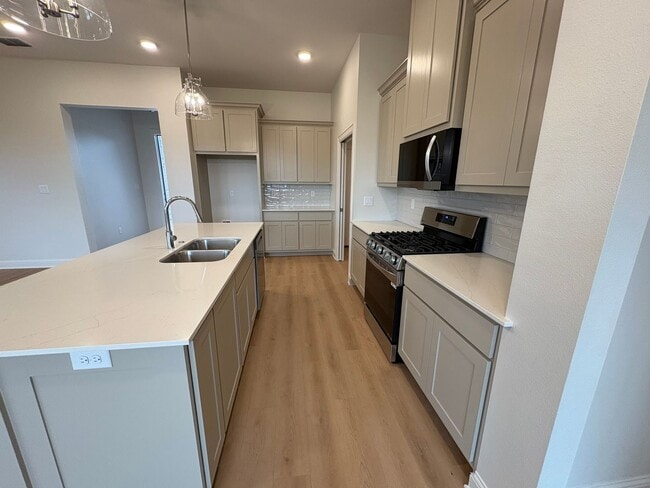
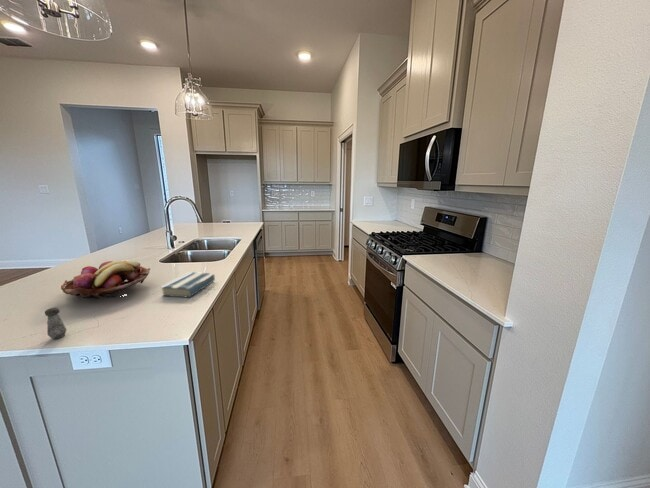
+ fruit basket [60,259,151,300]
+ hardback book [160,271,216,299]
+ salt shaker [44,307,68,340]
